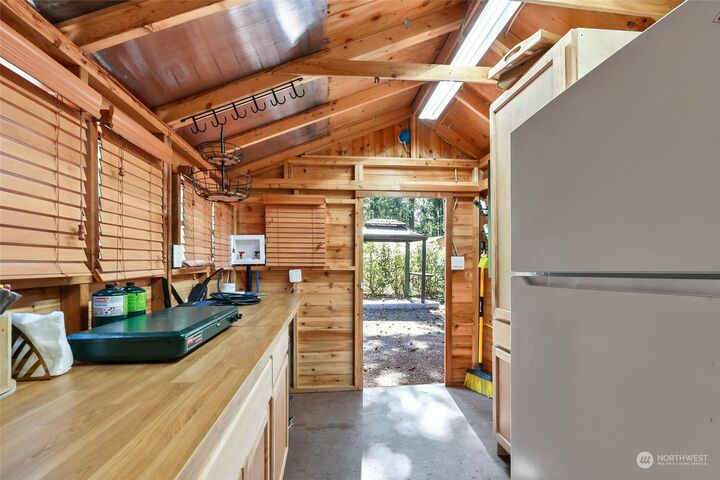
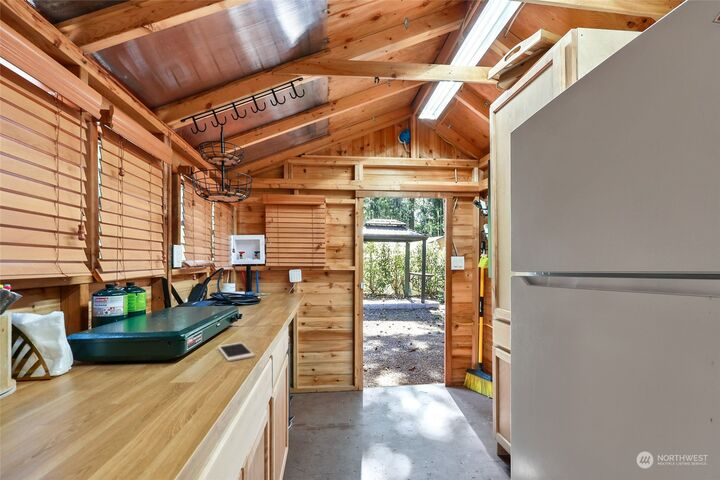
+ cell phone [217,341,256,362]
